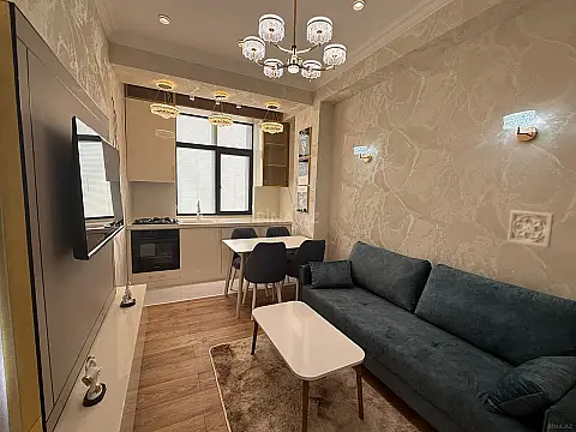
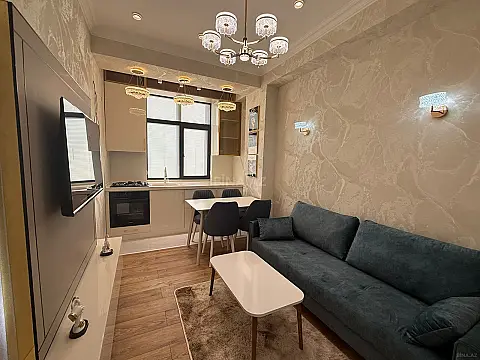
- wall ornament [506,209,554,250]
